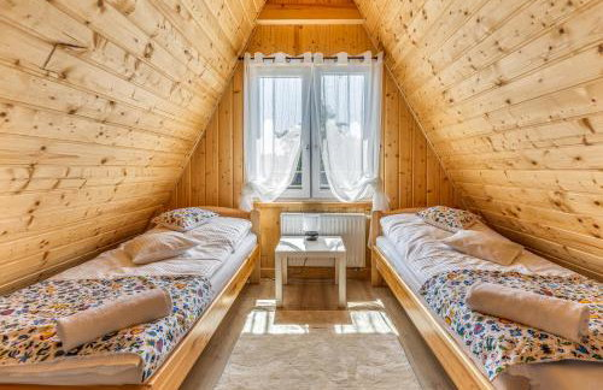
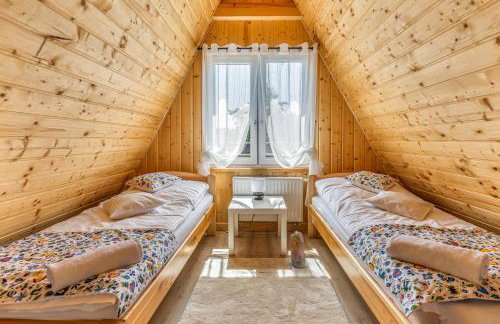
+ plush toy [289,230,307,269]
